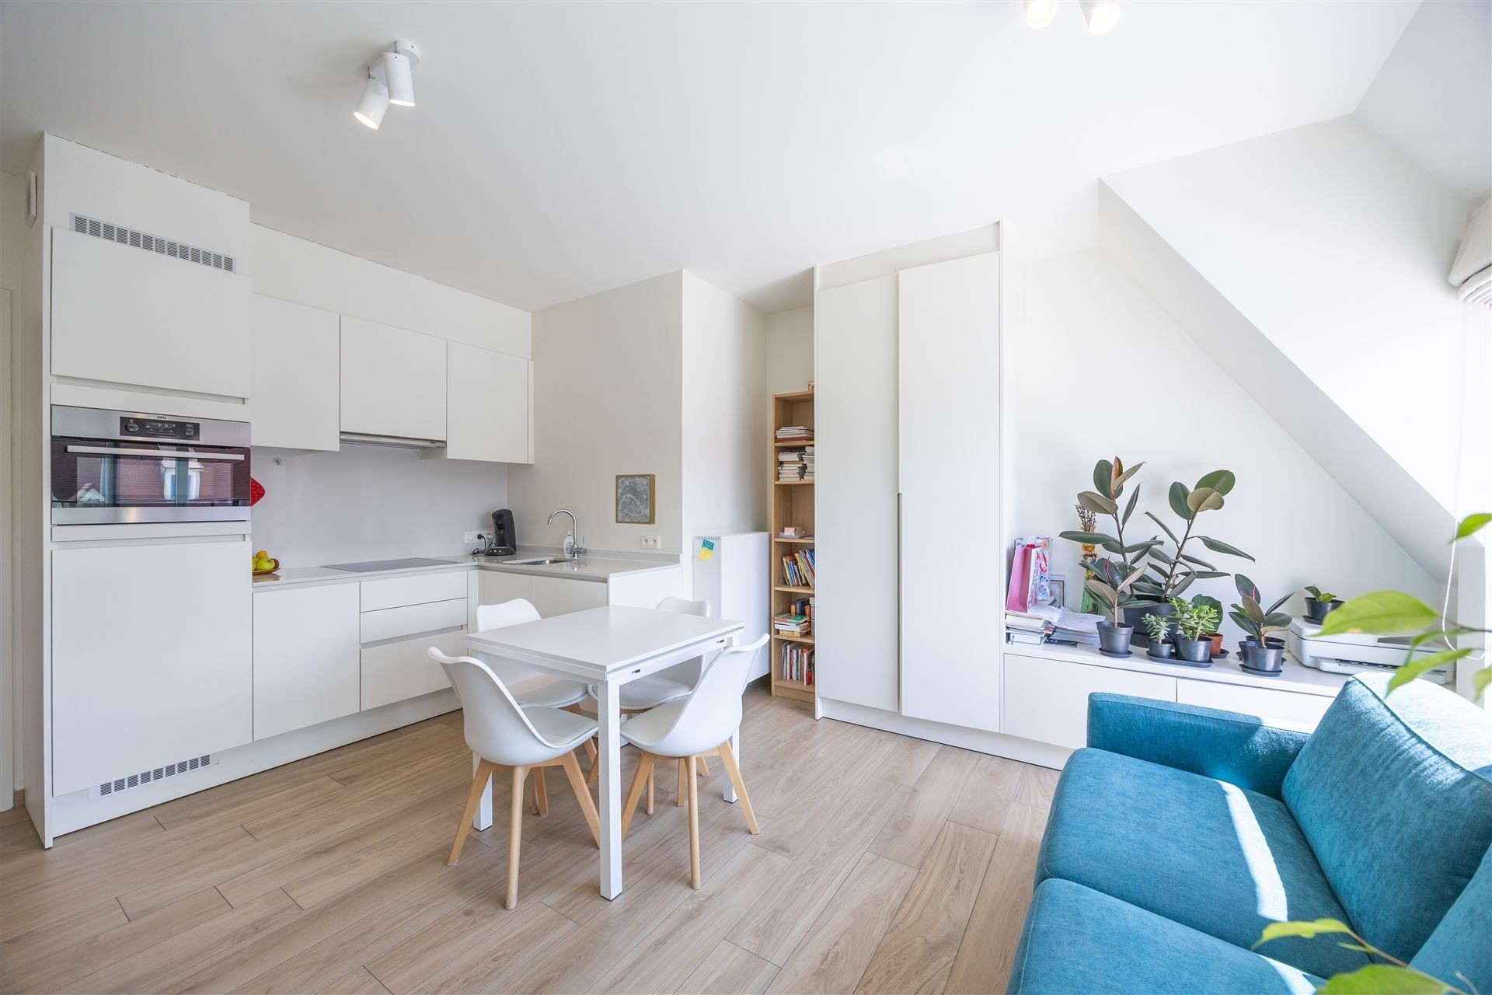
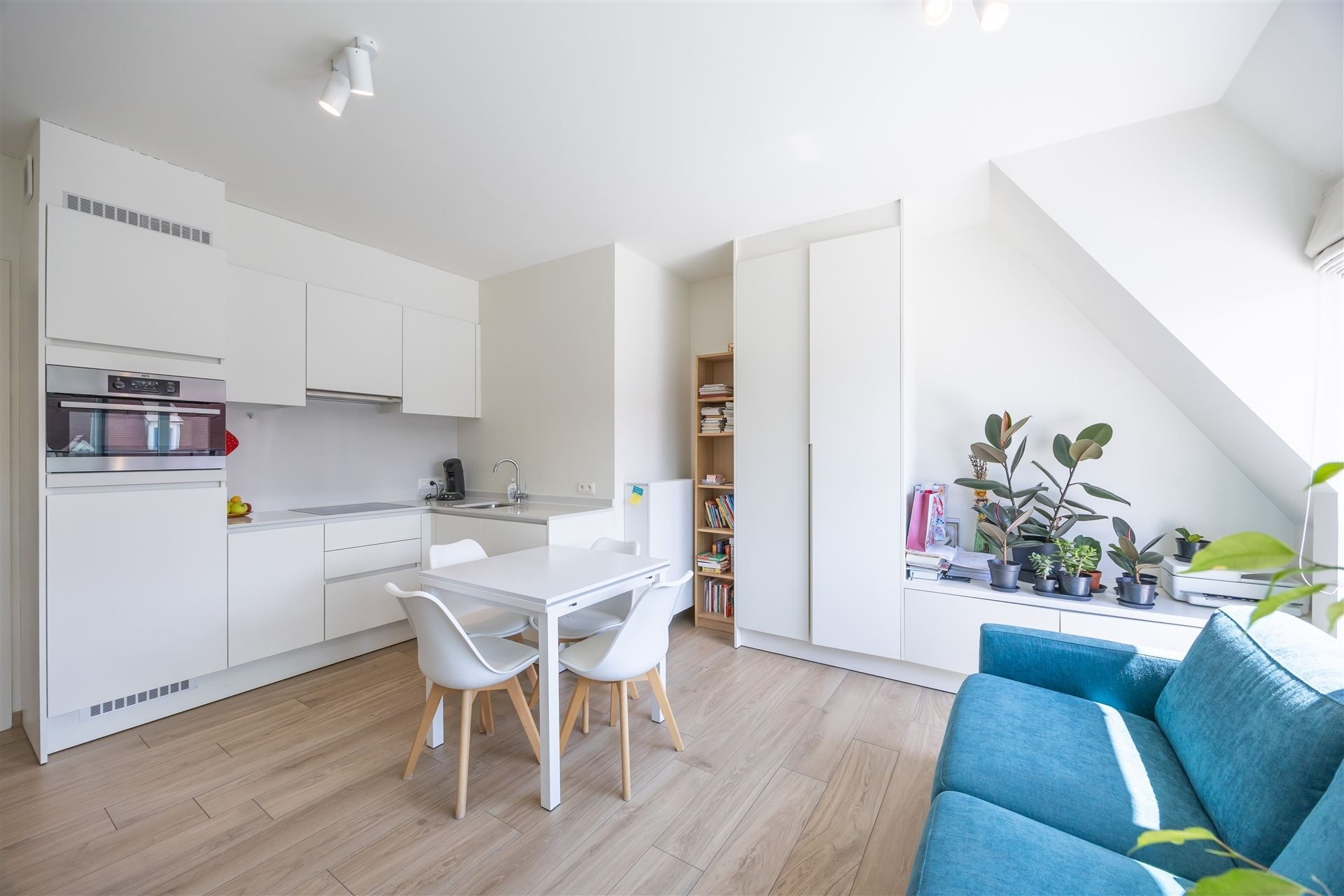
- wall art [615,473,656,525]
